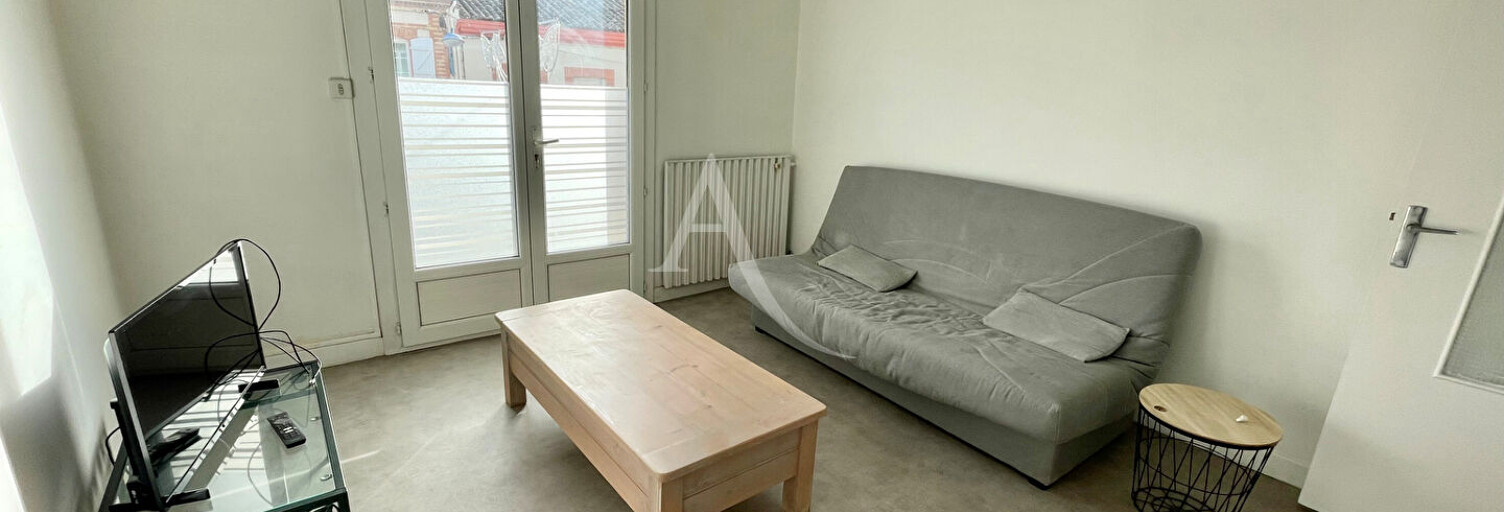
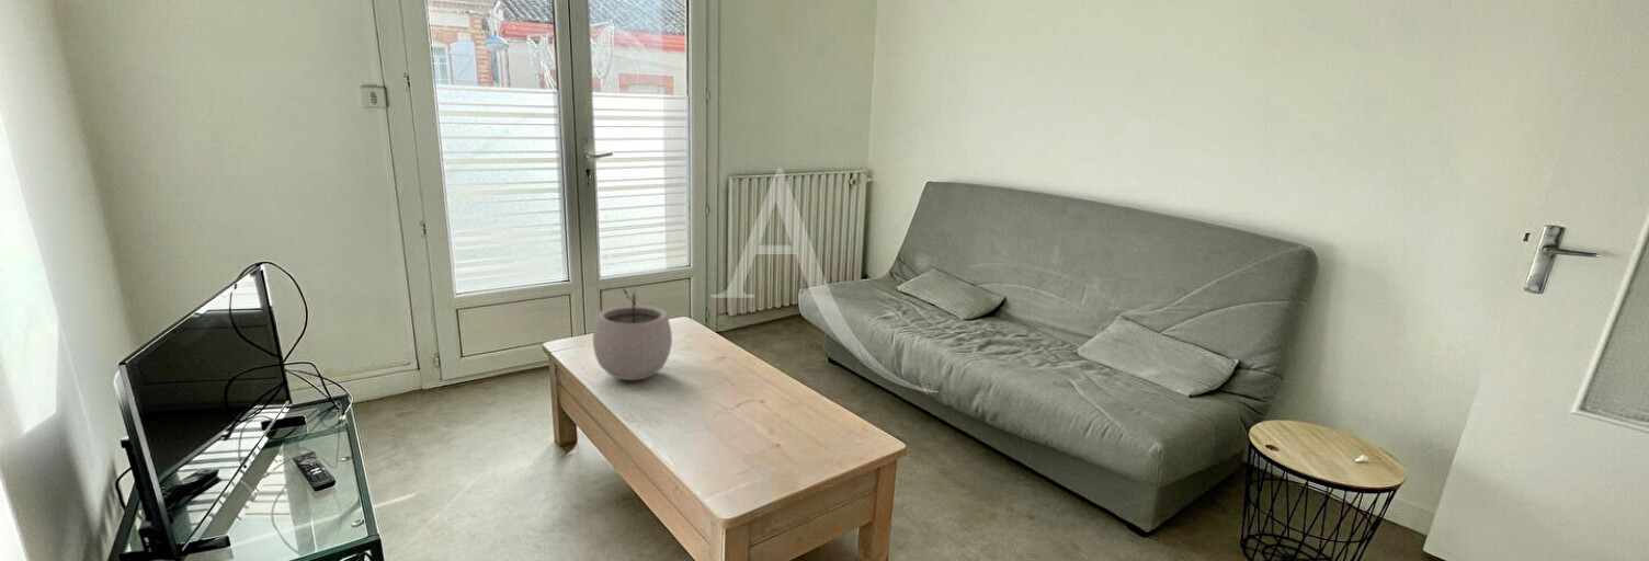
+ plant pot [592,287,673,381]
